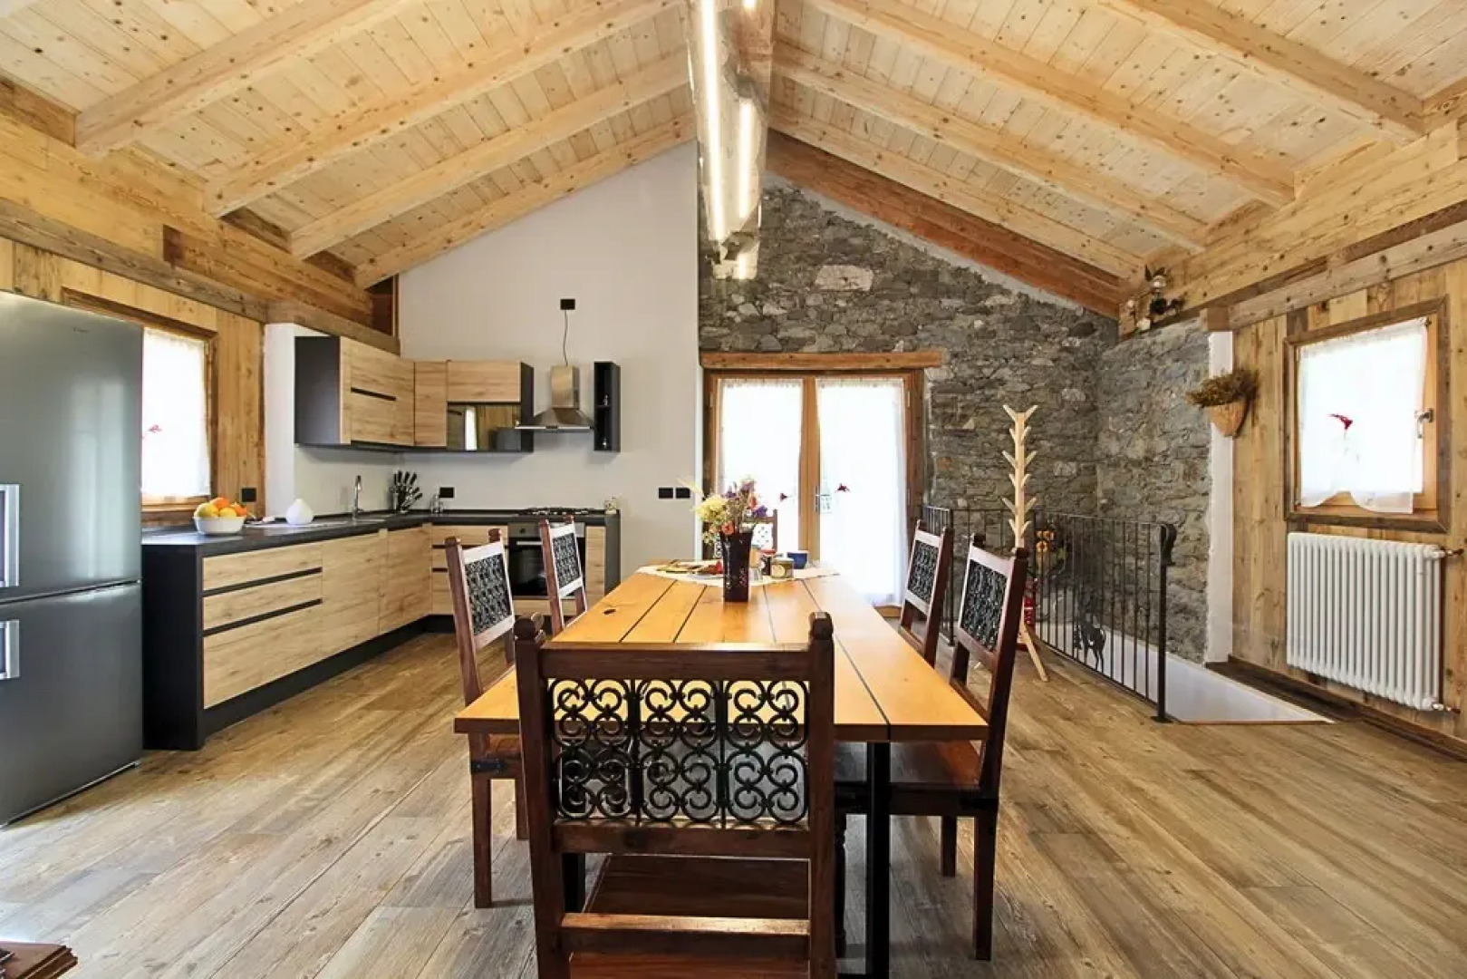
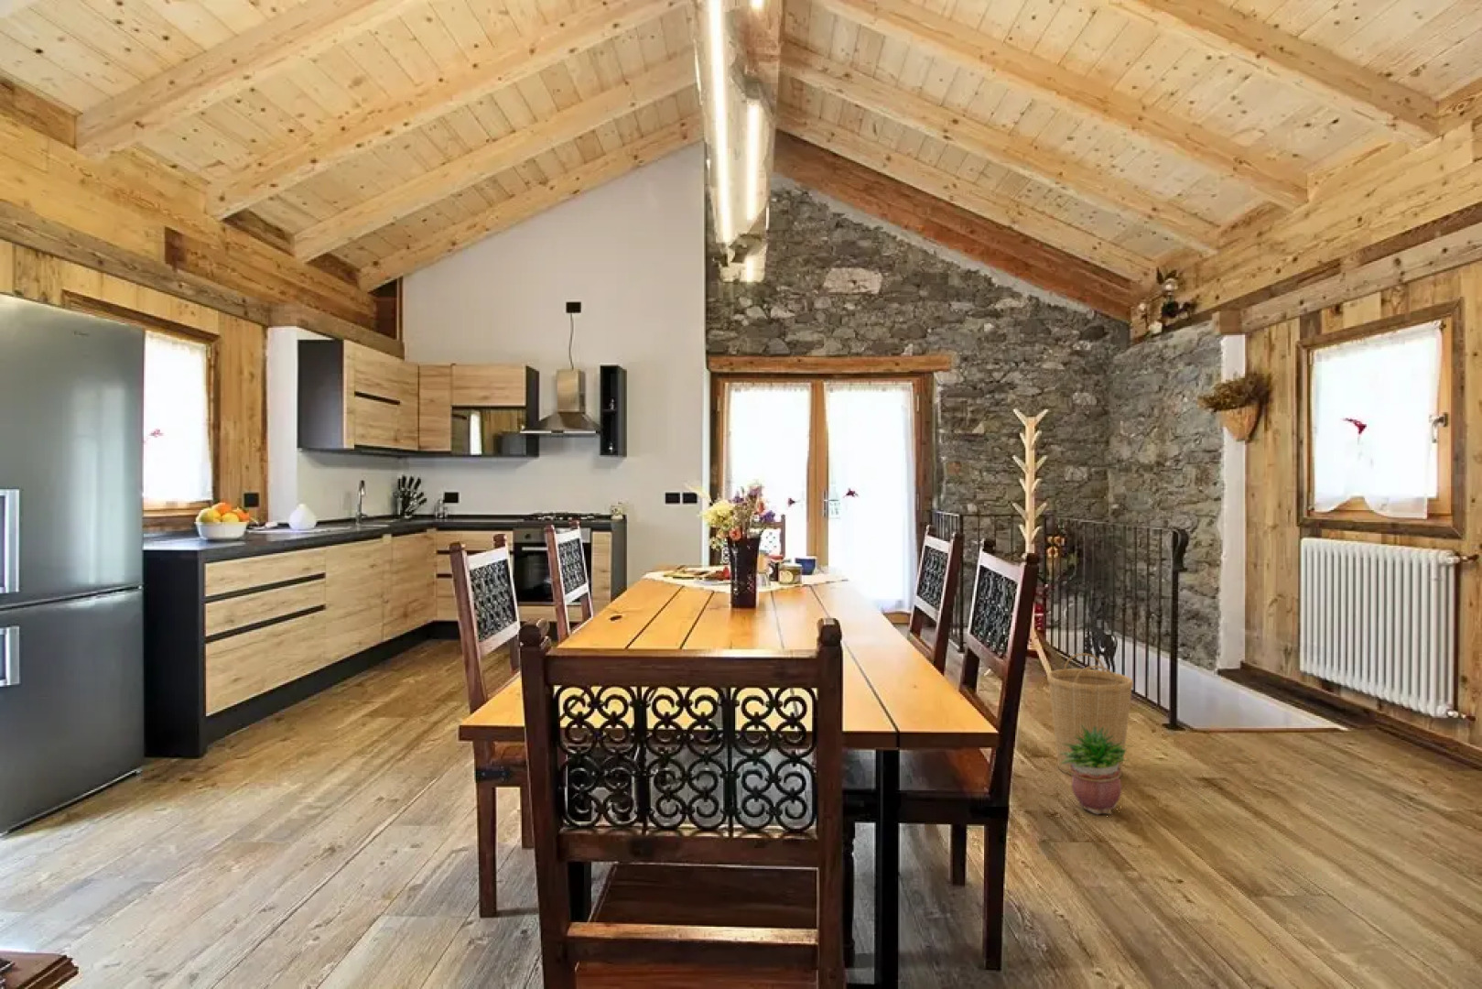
+ potted plant [1059,725,1133,816]
+ basket [1046,652,1134,778]
